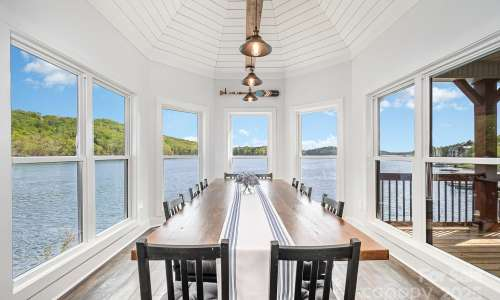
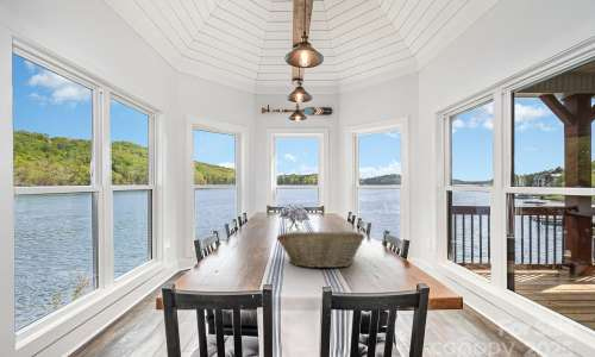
+ fruit basket [276,230,365,269]
